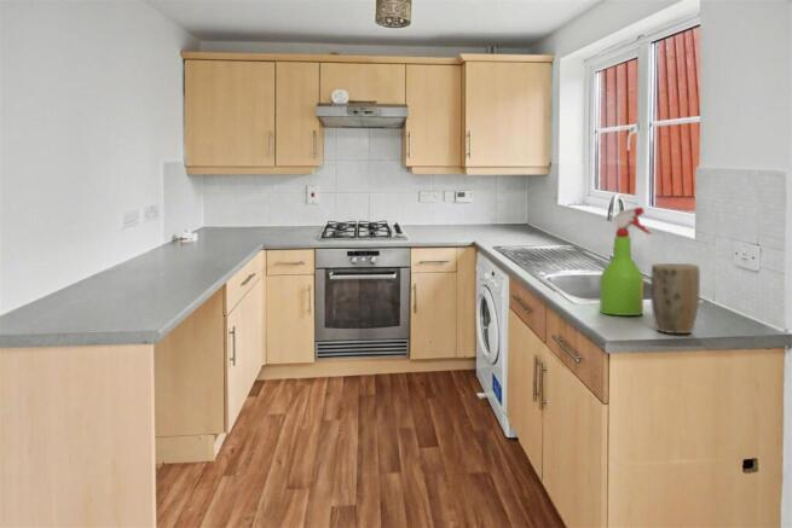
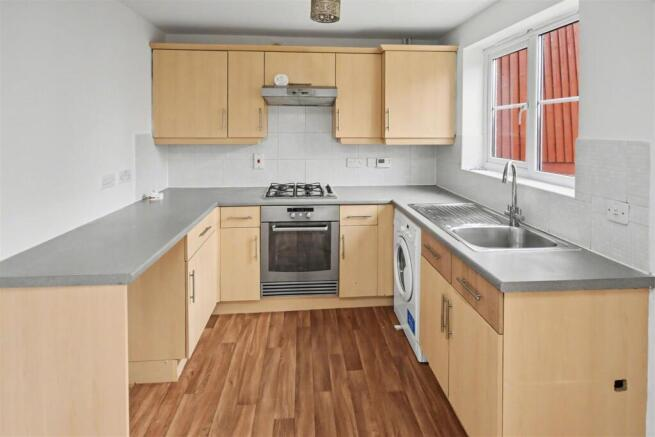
- plant pot [649,262,701,335]
- spray bottle [599,207,653,317]
